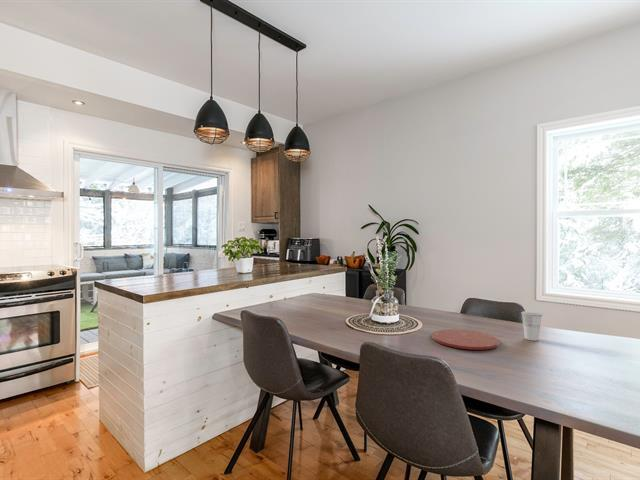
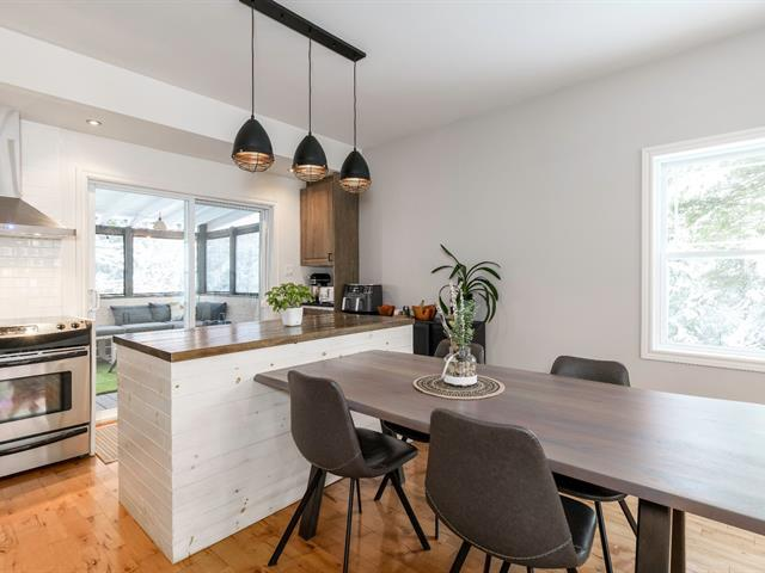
- cup [520,310,543,342]
- plate [431,328,500,351]
